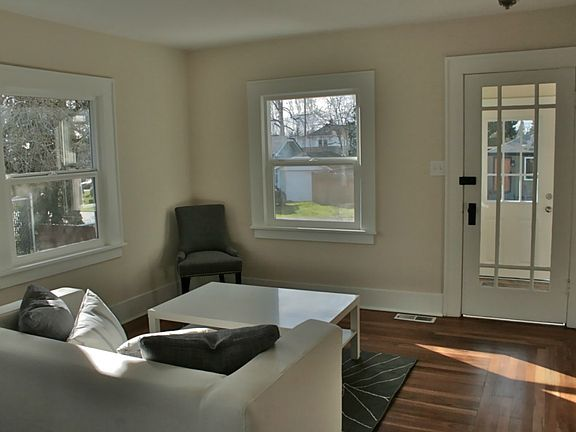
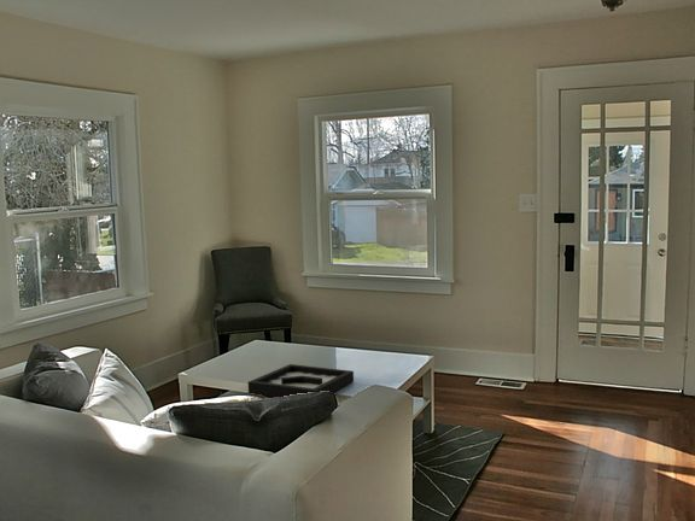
+ decorative tray [247,363,355,398]
